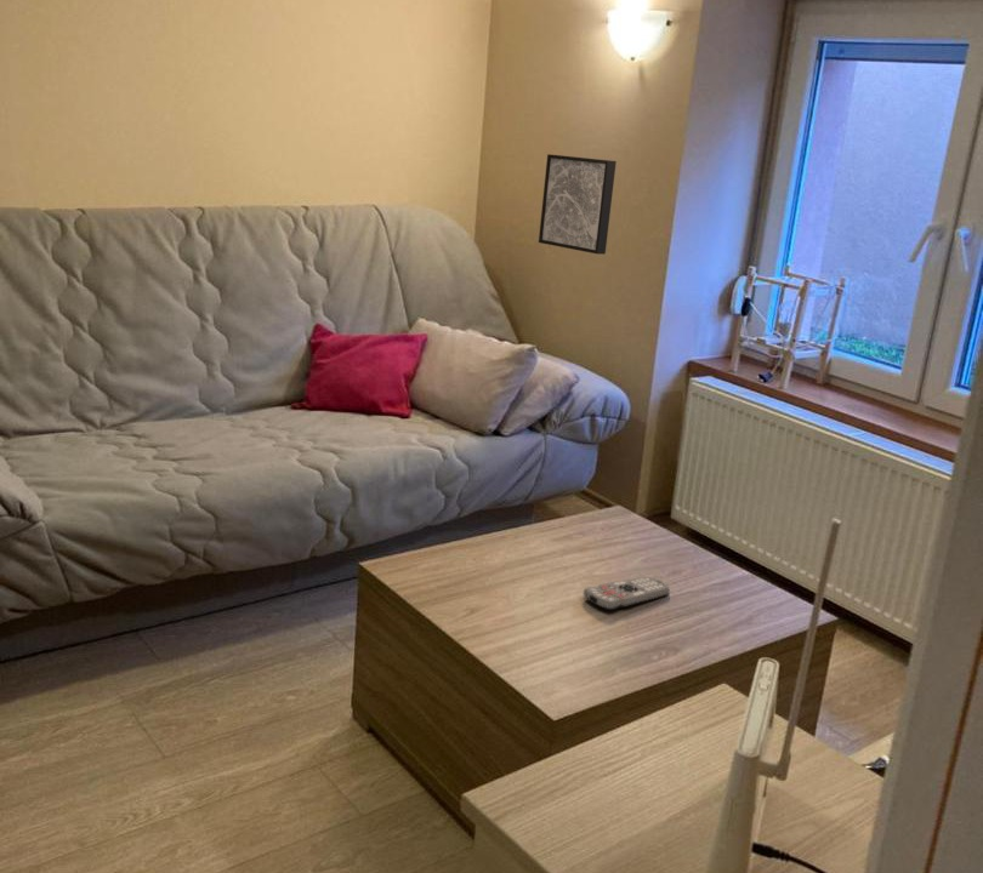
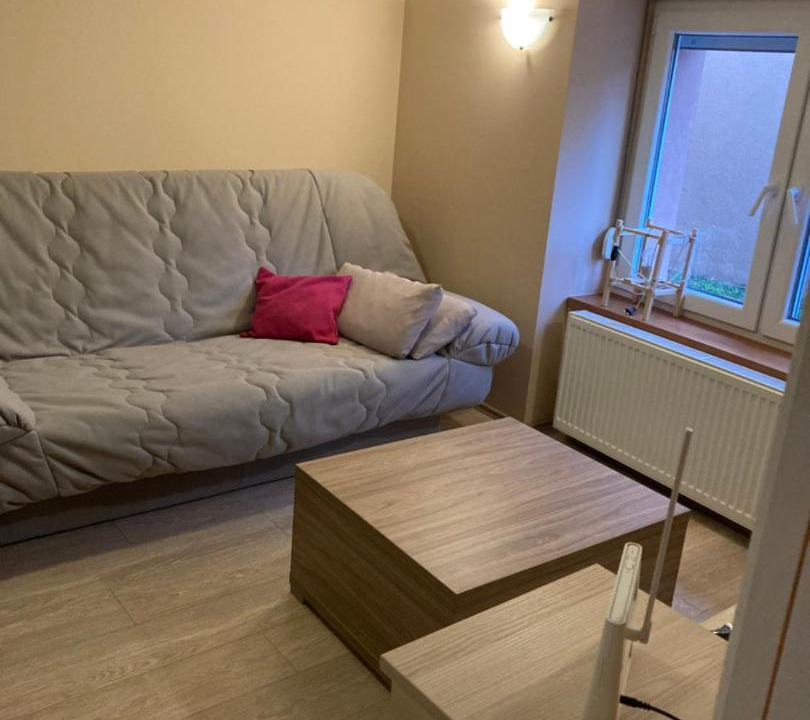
- remote control [583,576,671,611]
- wall art [538,153,618,256]
